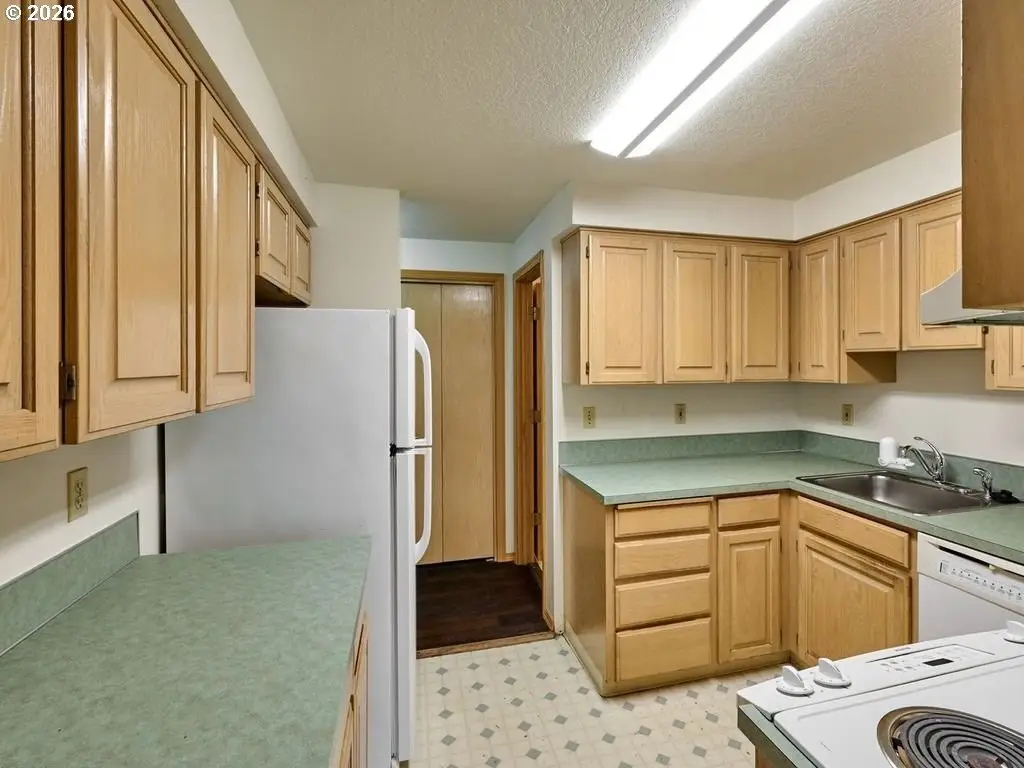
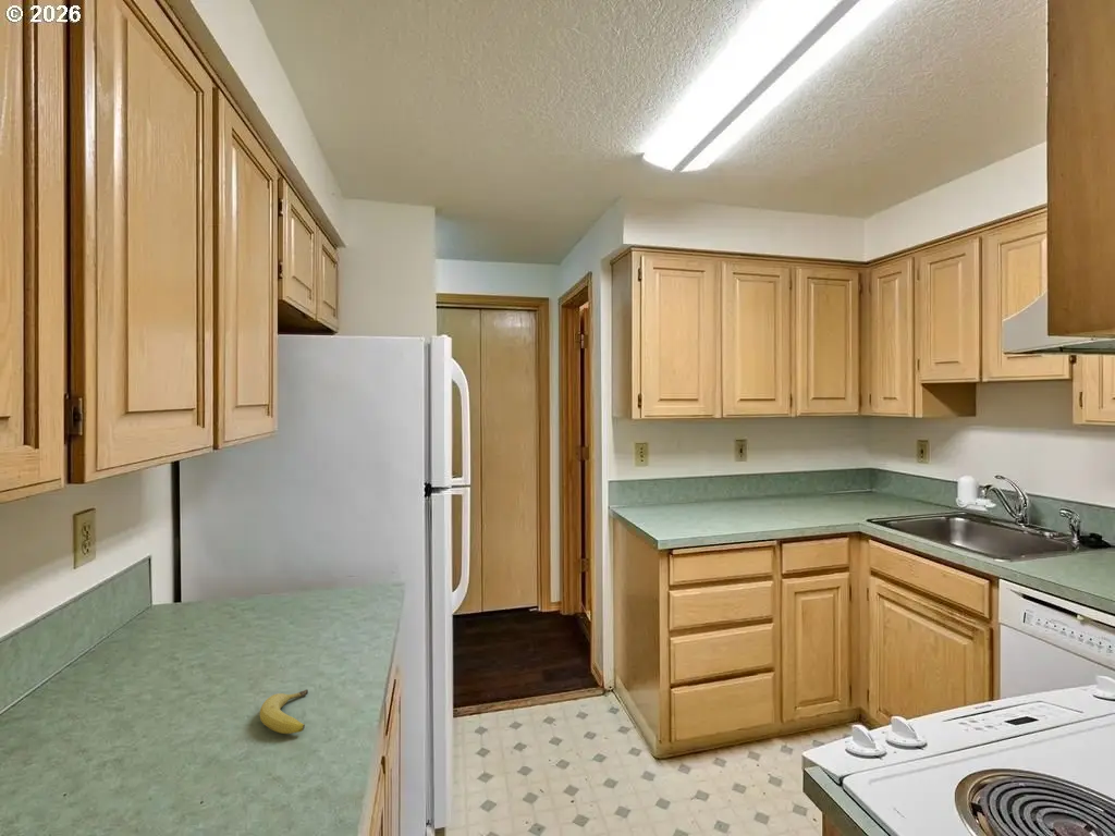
+ fruit [259,689,309,735]
